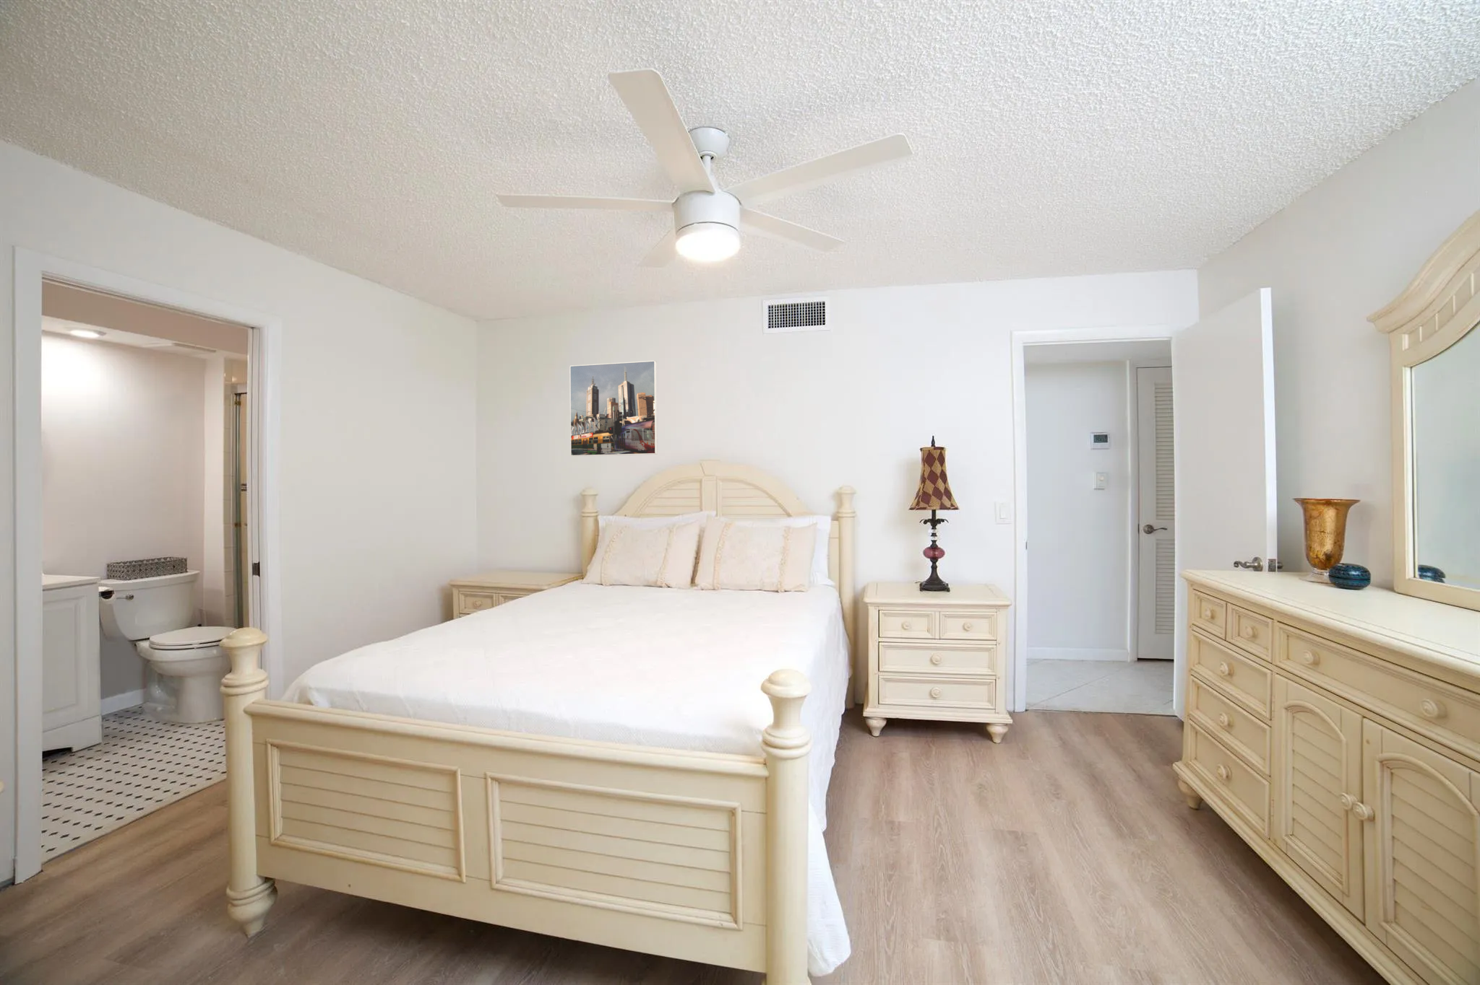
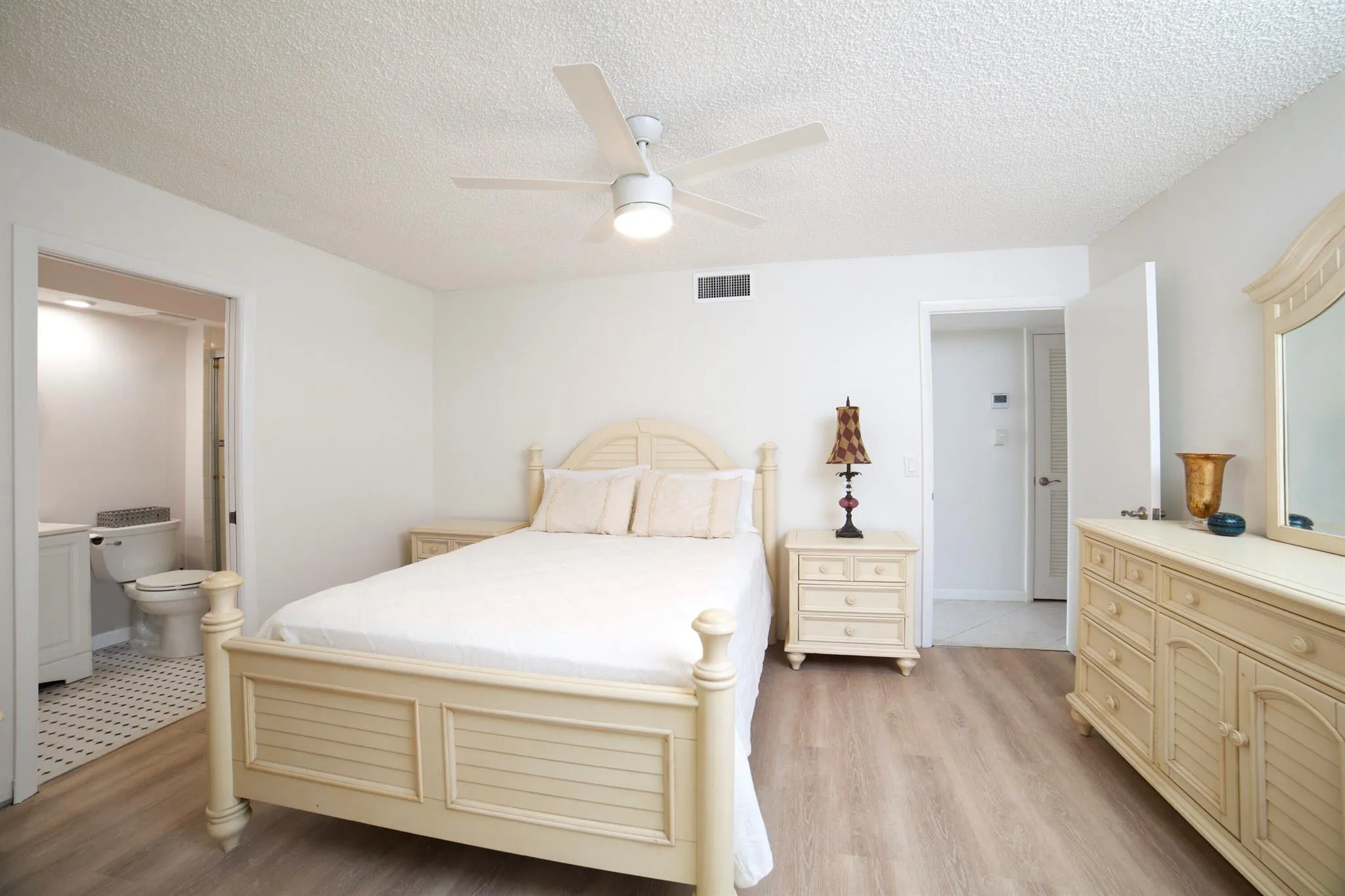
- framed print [569,361,658,457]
